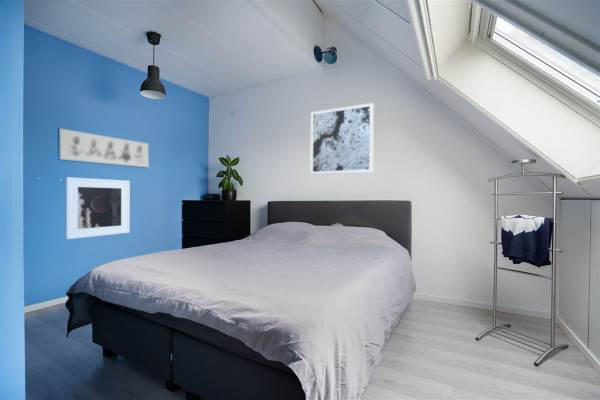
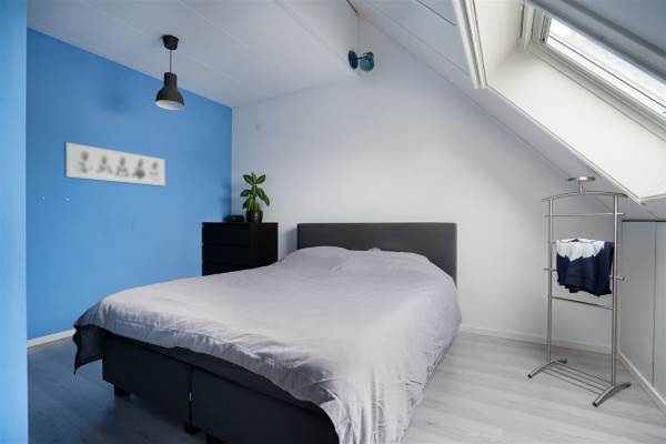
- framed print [65,176,131,240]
- wall art [309,102,375,175]
